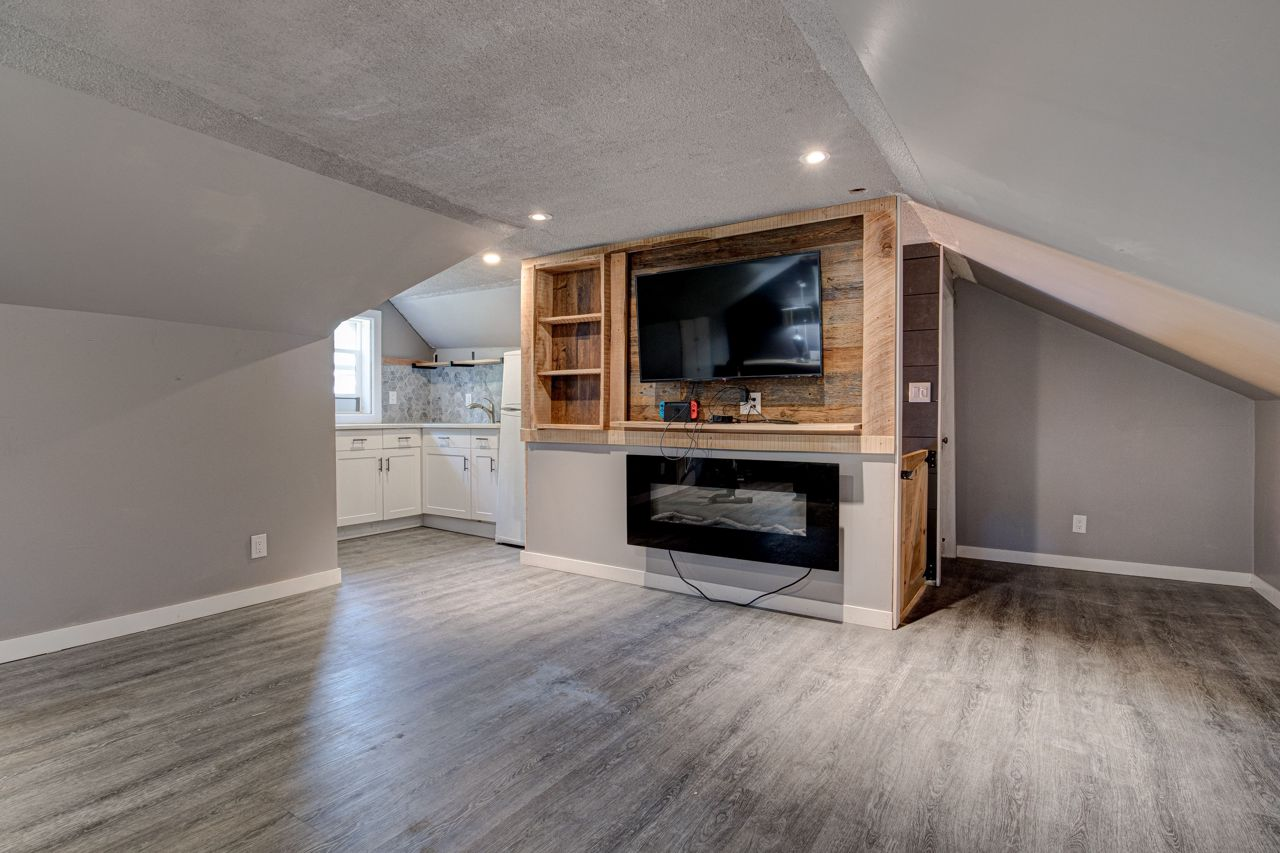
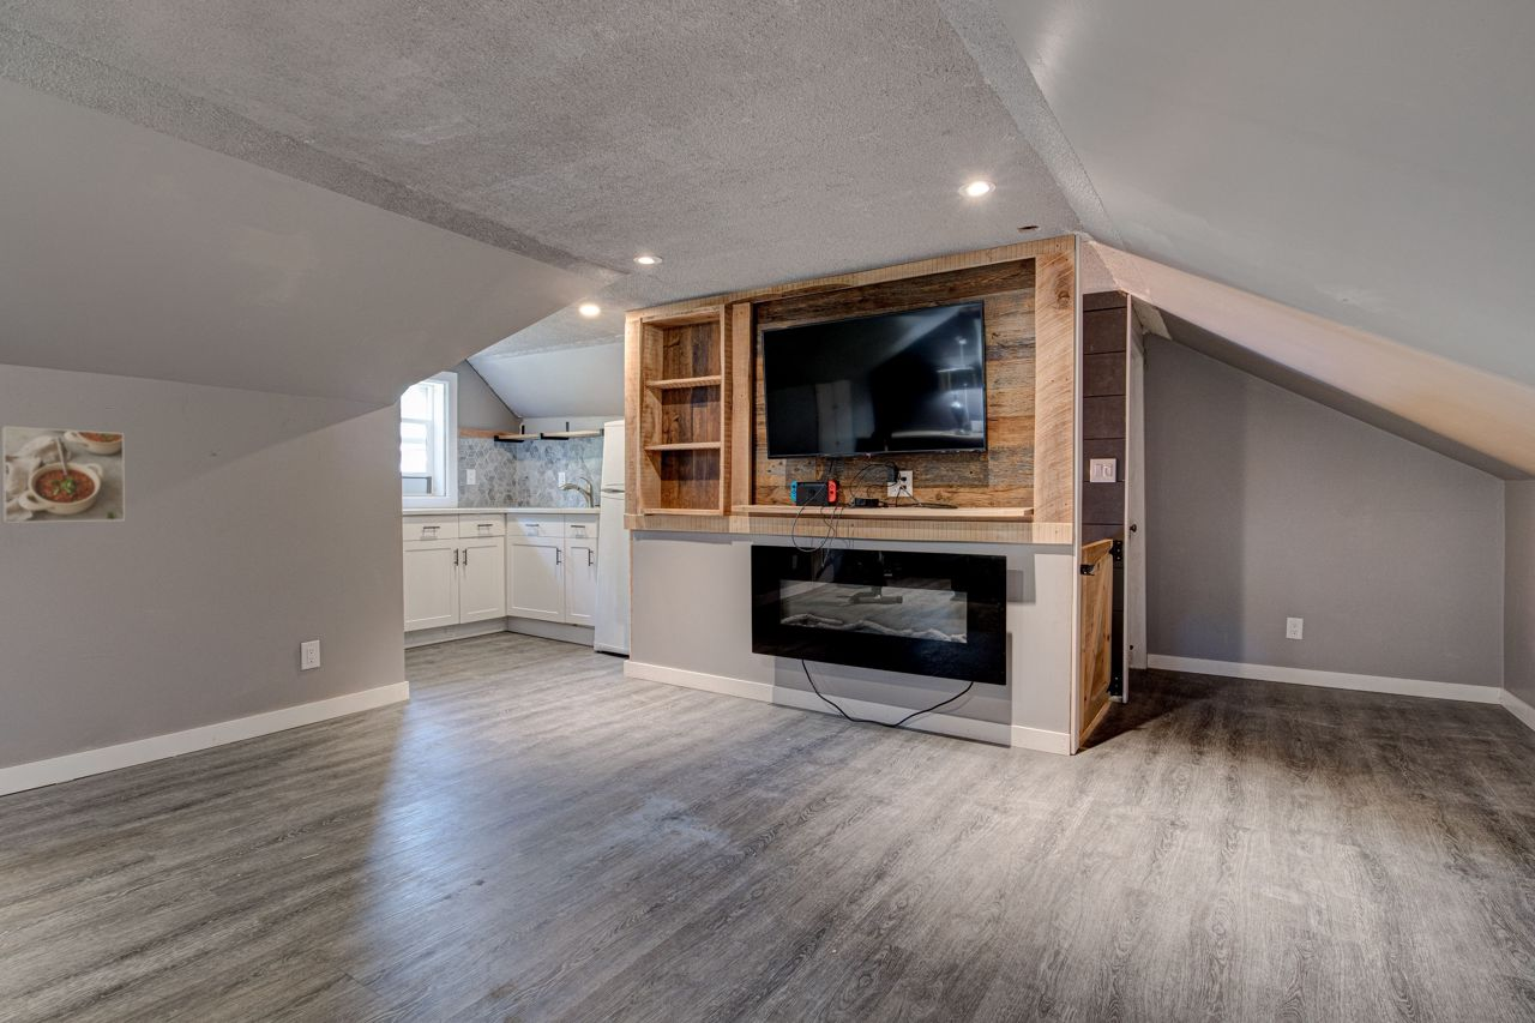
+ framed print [0,425,126,524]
